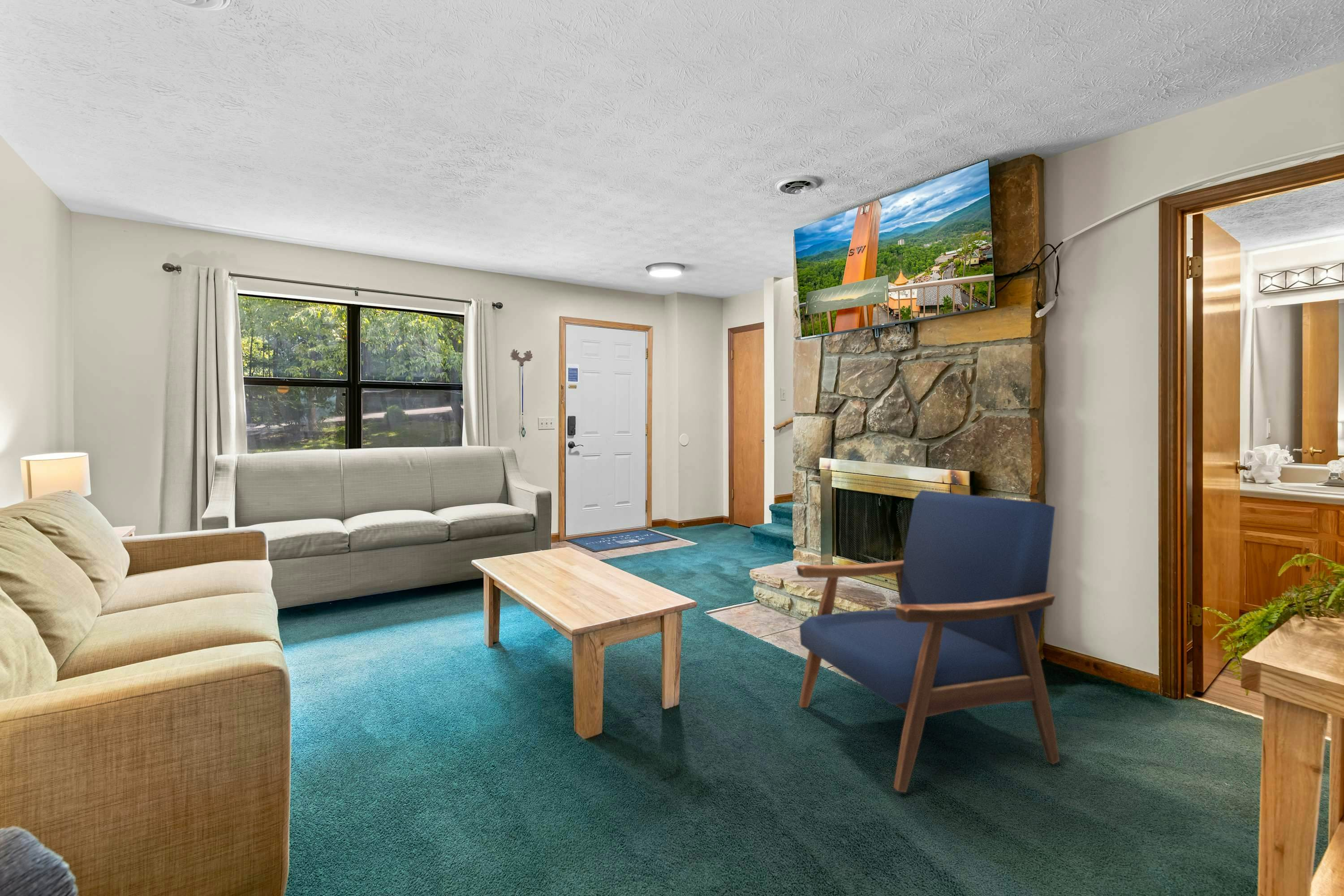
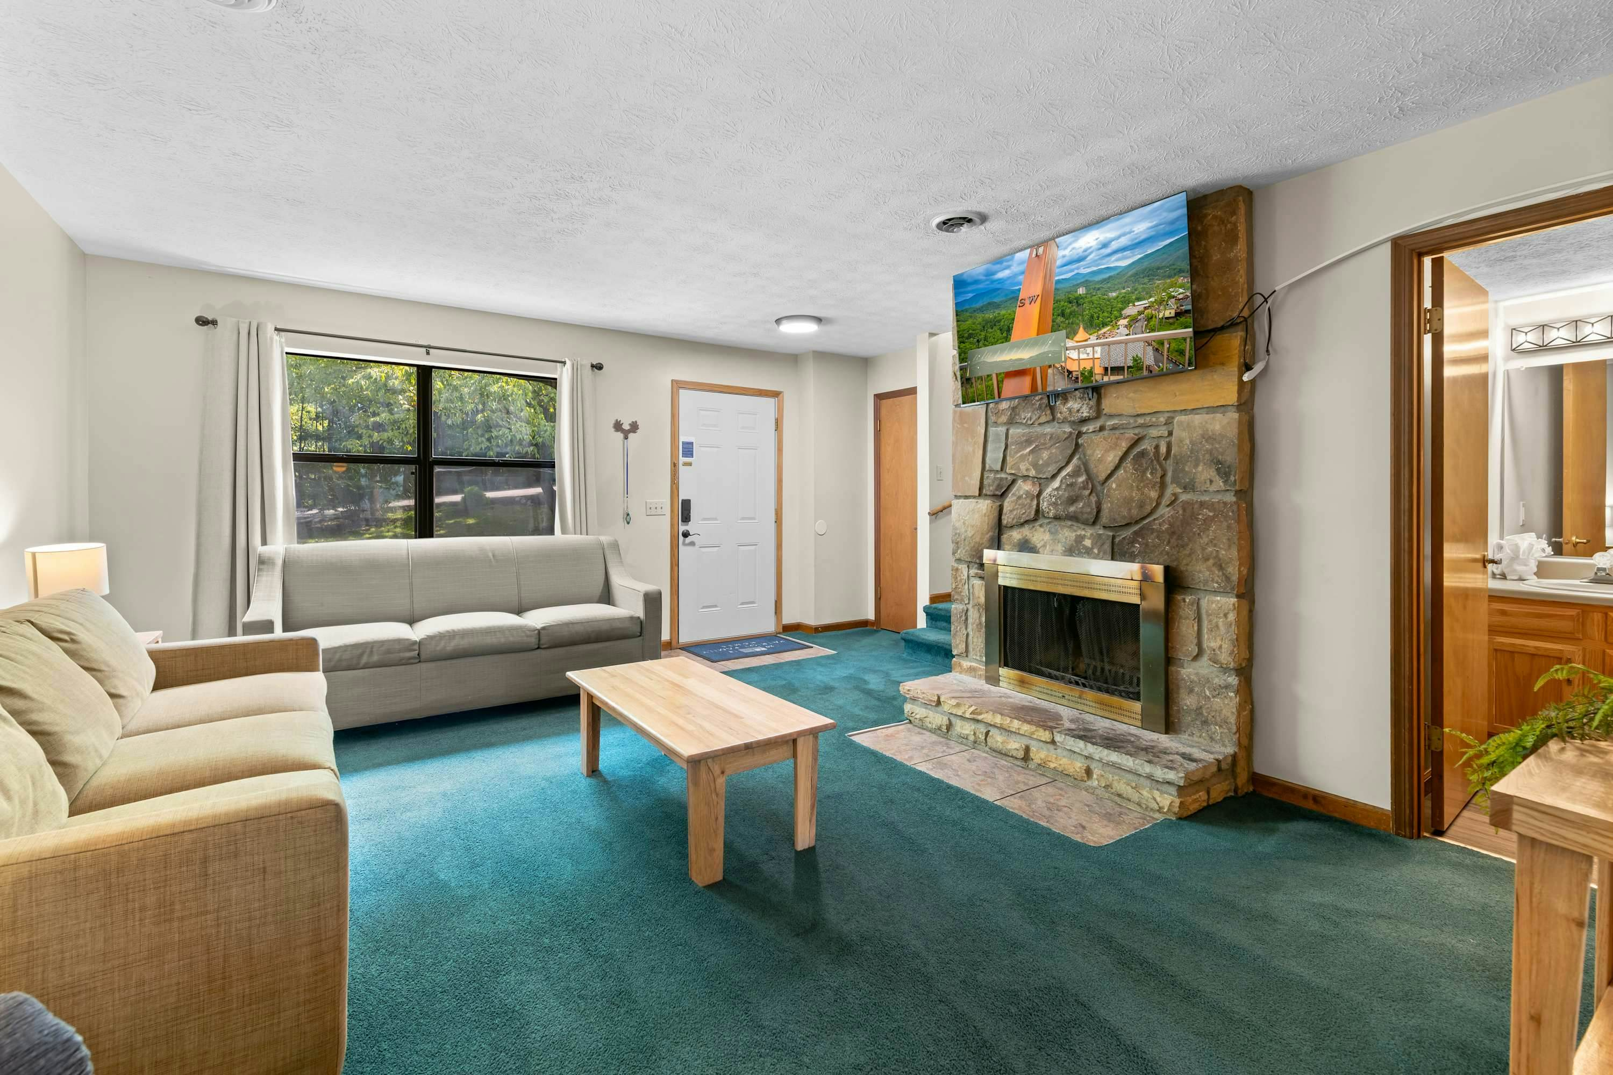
- armchair [796,490,1060,793]
